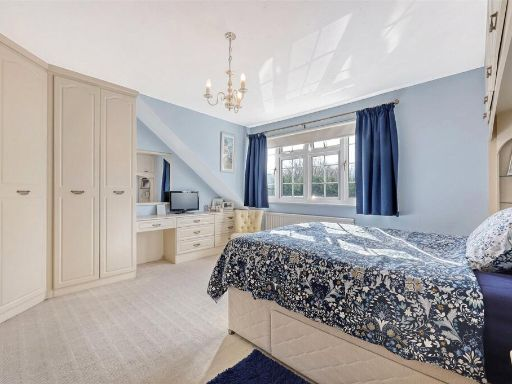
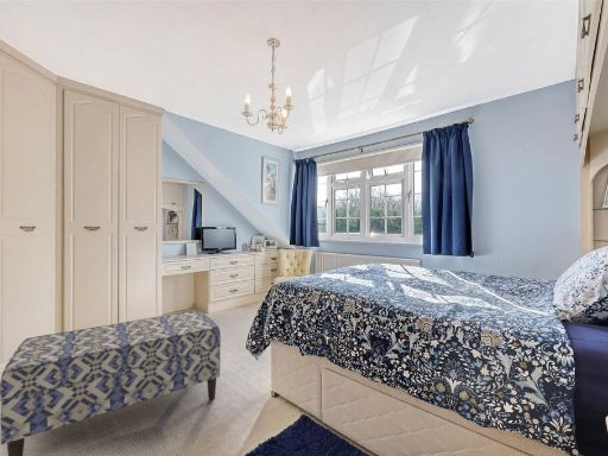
+ bench [0,309,222,456]
